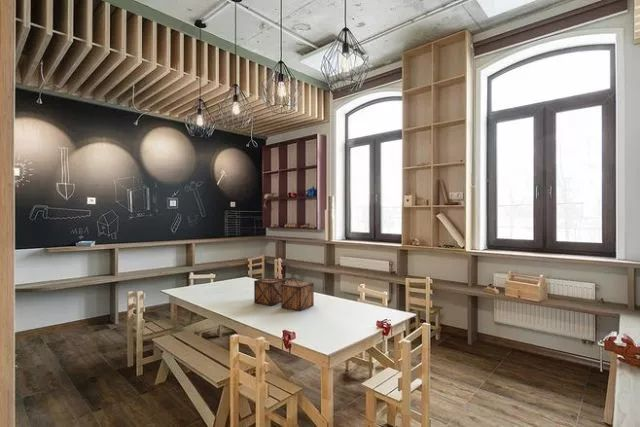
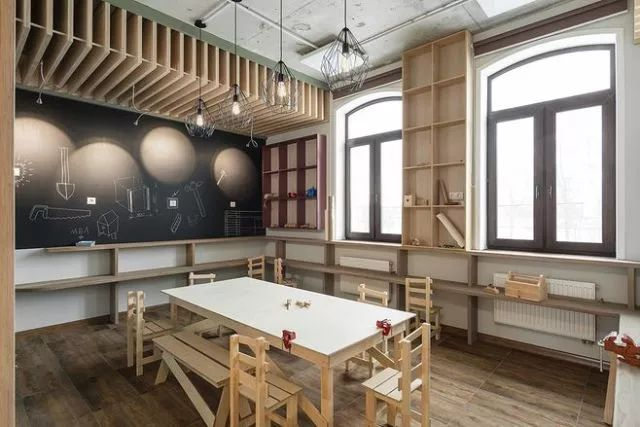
- wooden box [253,276,315,312]
